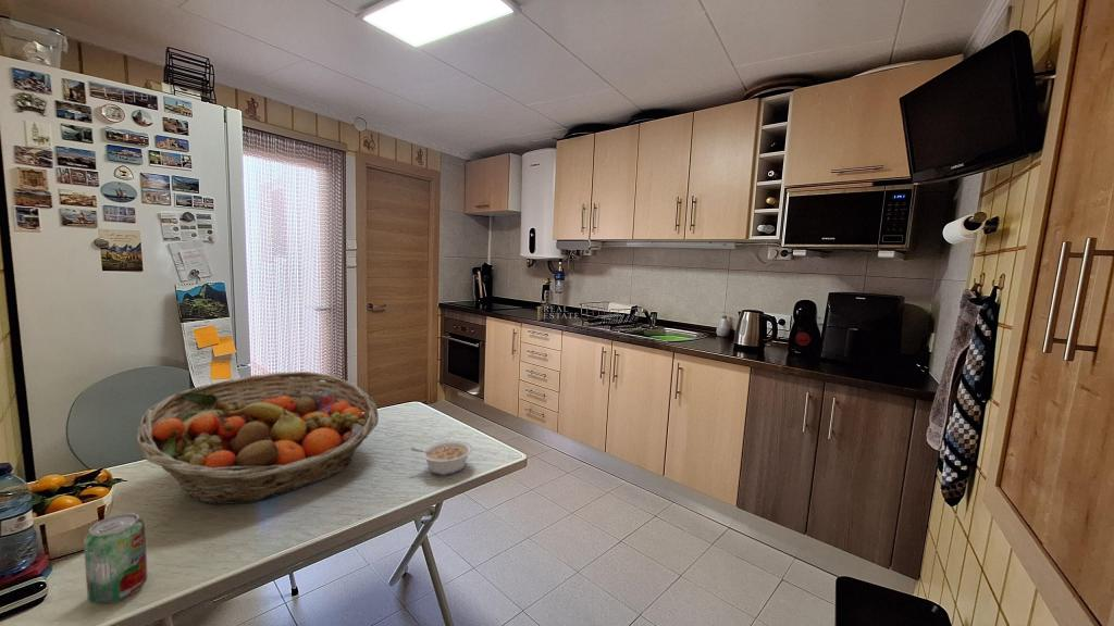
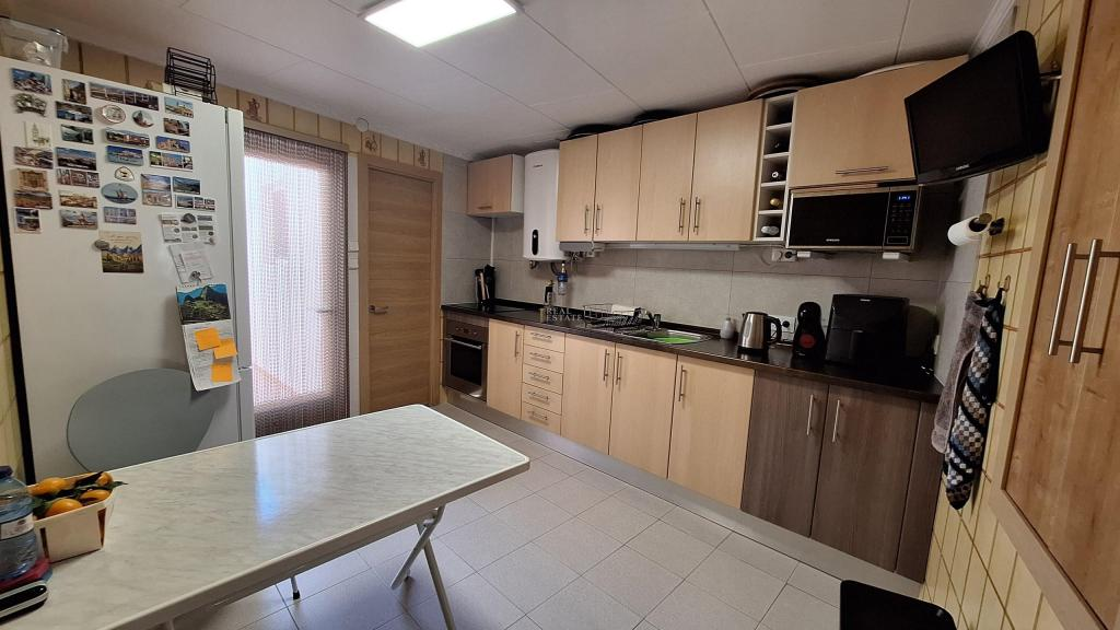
- legume [410,439,474,476]
- fruit basket [136,371,380,505]
- beverage can [83,512,149,605]
